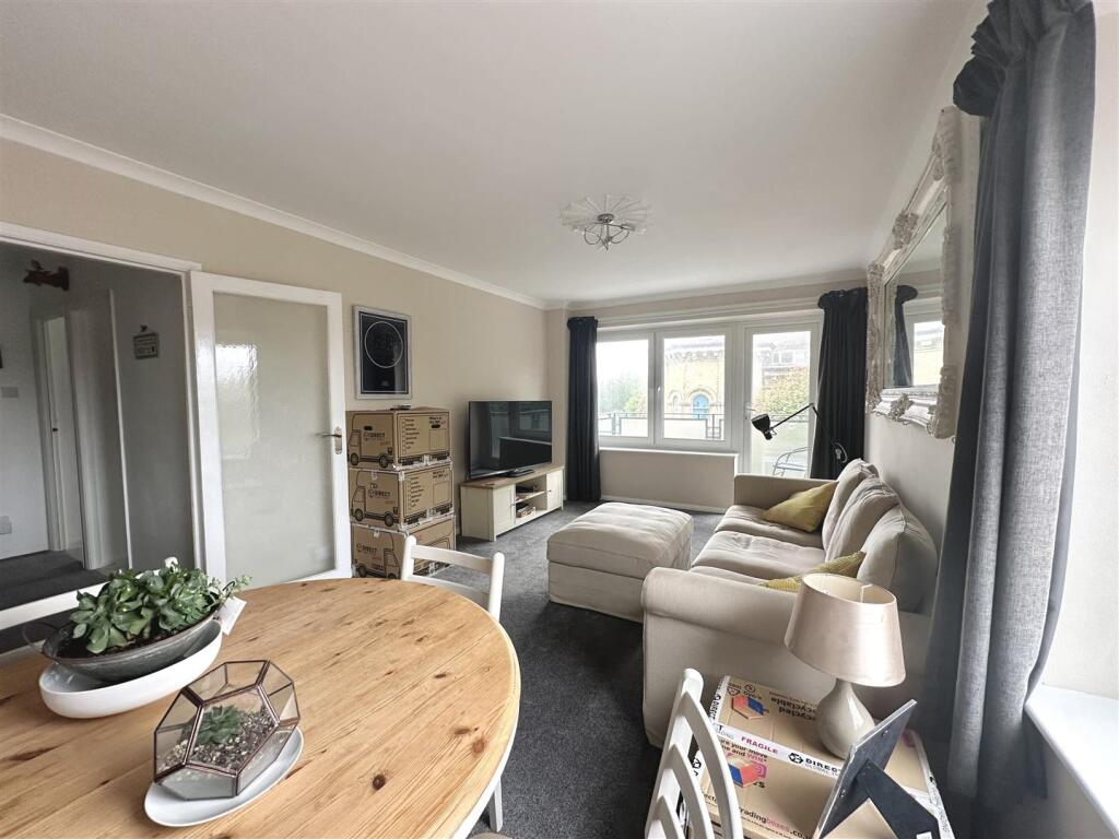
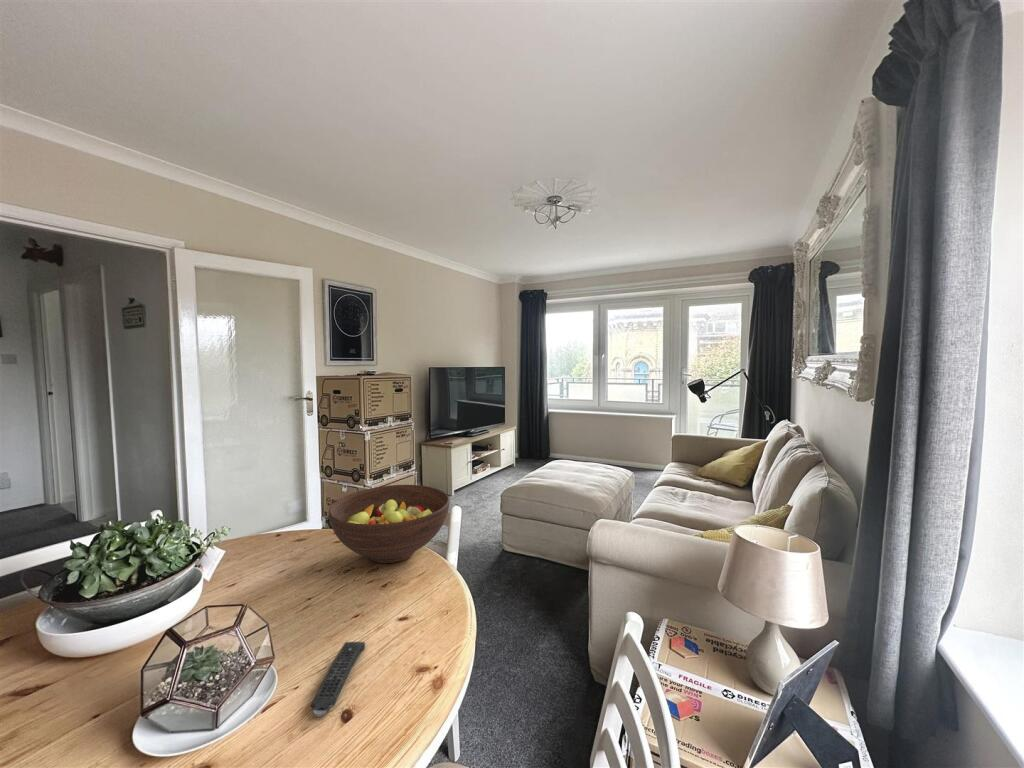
+ remote control [310,641,366,718]
+ fruit bowl [328,484,451,564]
